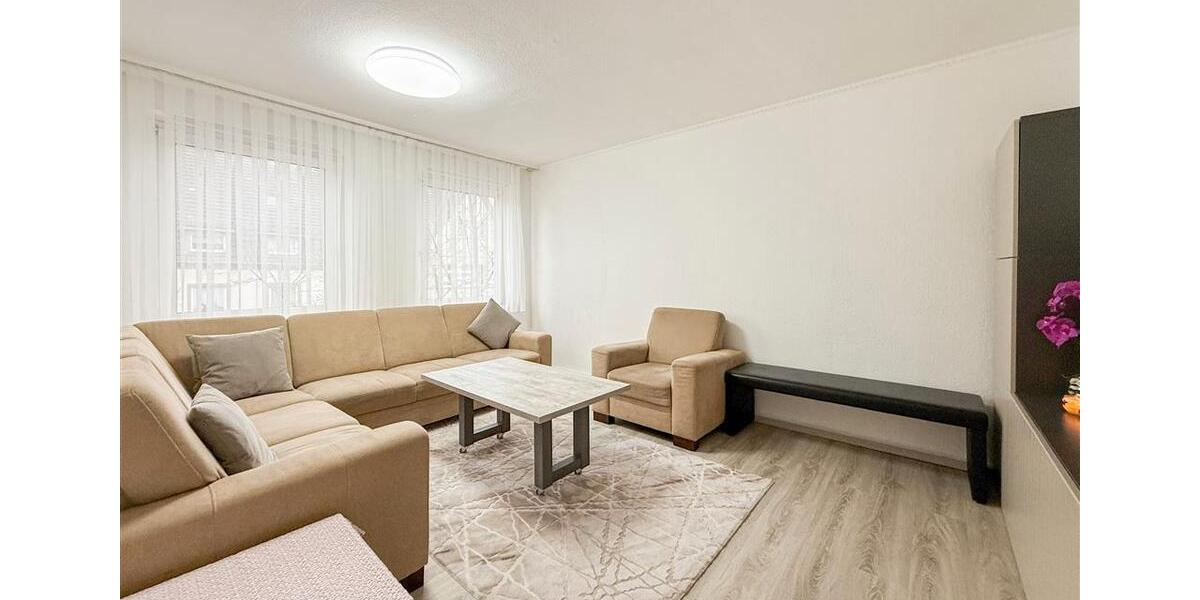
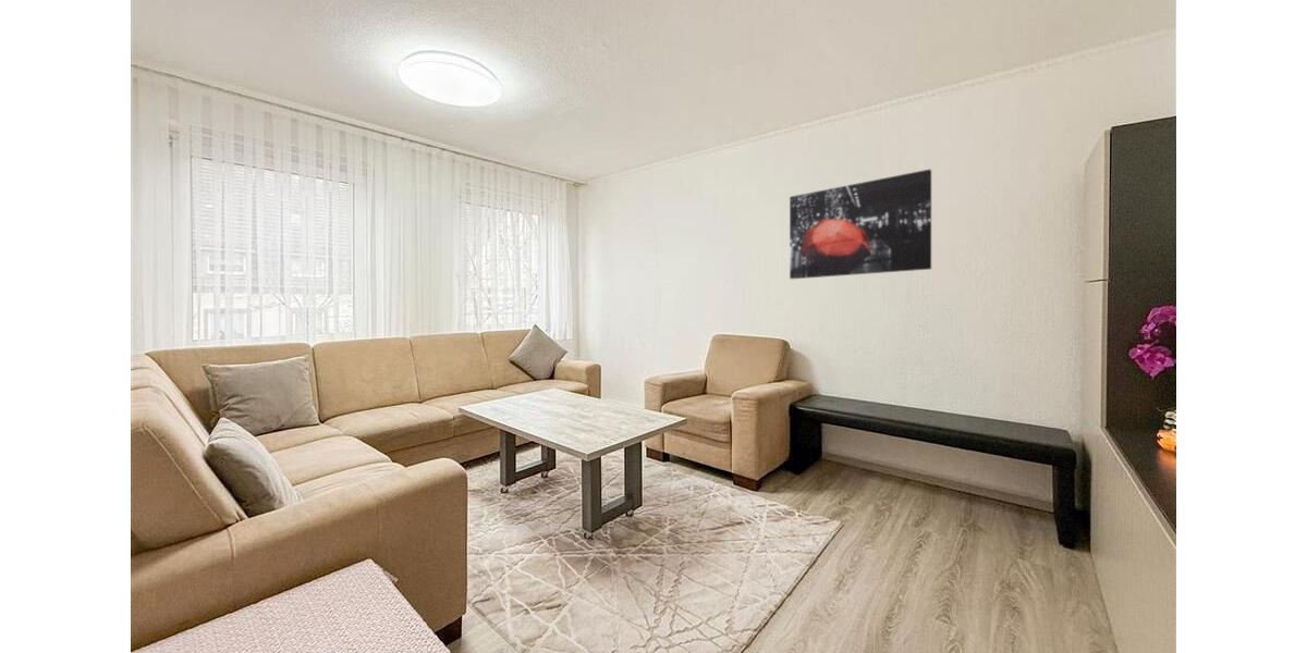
+ wall art [789,169,932,280]
